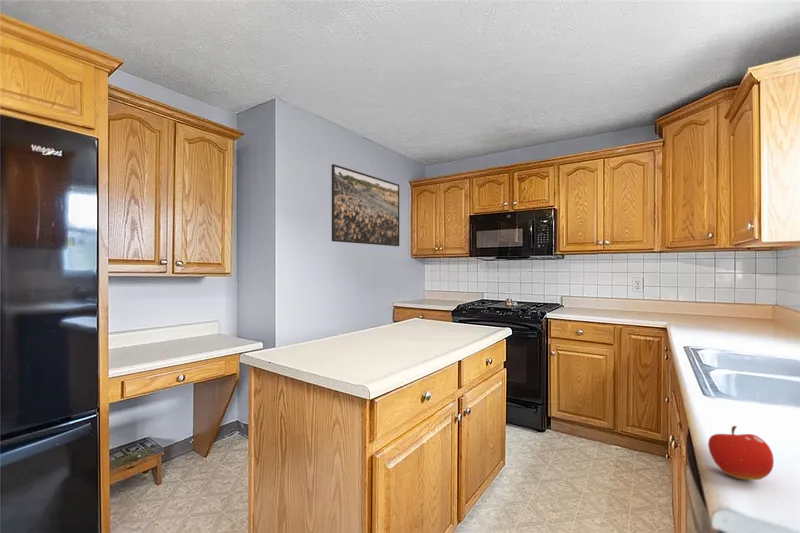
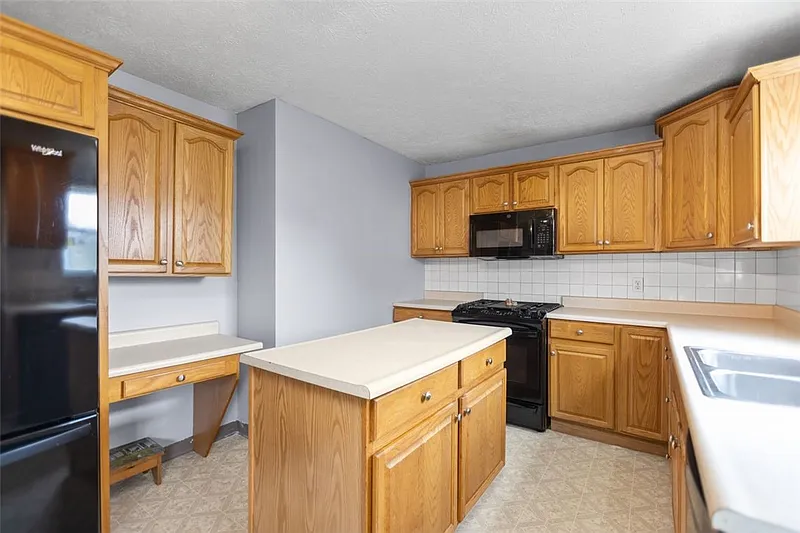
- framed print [331,163,400,247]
- fruit [707,425,775,481]
